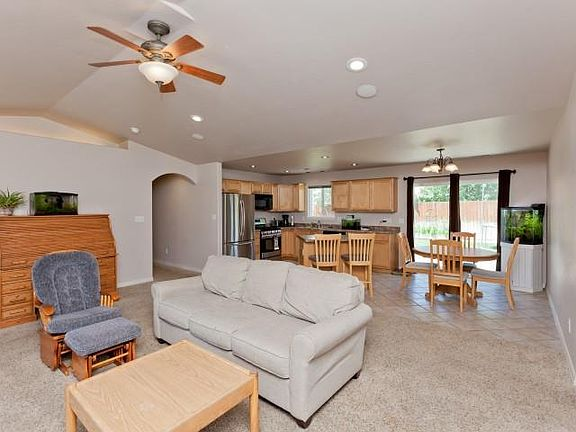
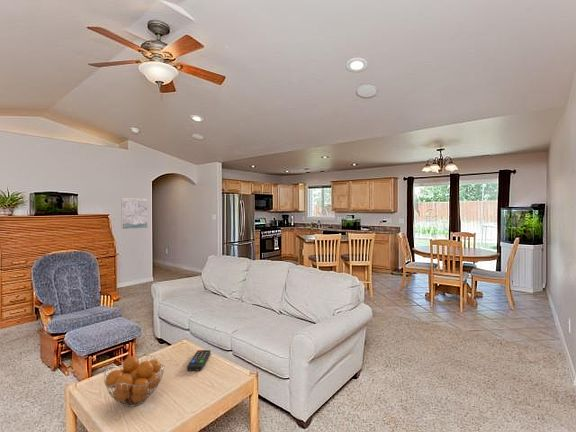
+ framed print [120,197,148,230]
+ remote control [186,349,212,371]
+ fruit basket [103,354,166,408]
